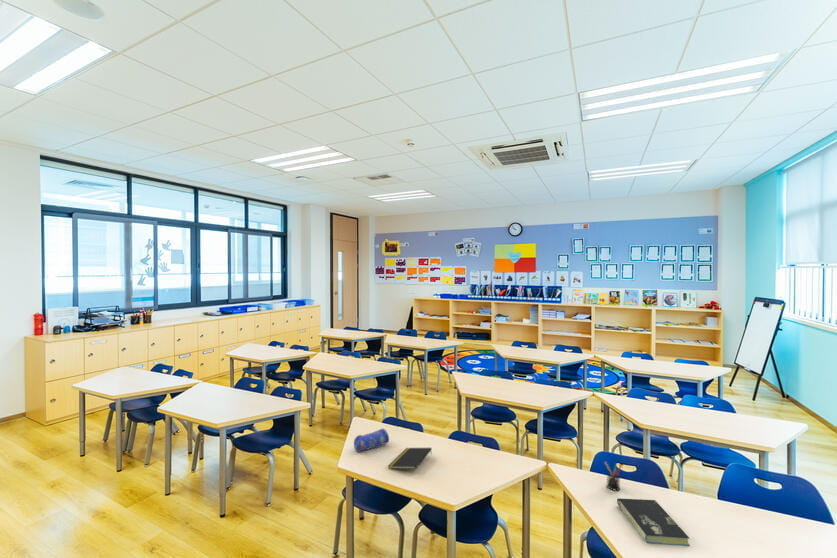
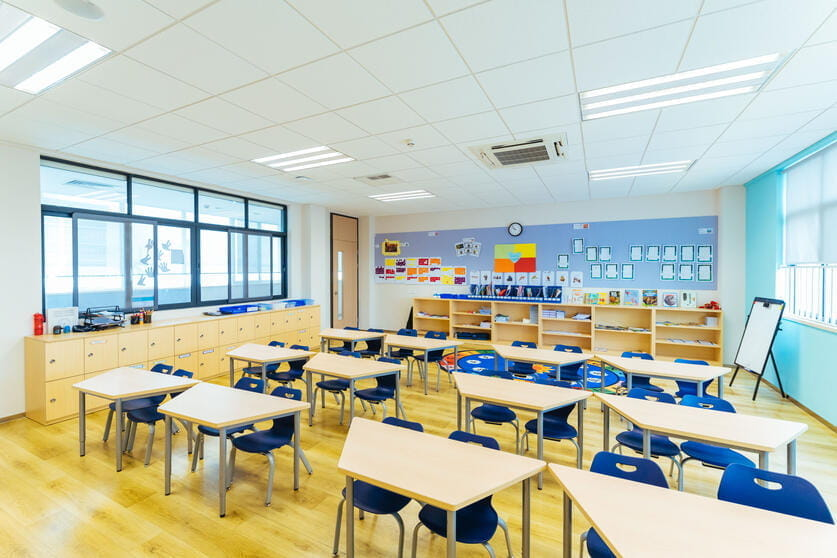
- book [616,497,691,547]
- pencil case [353,428,390,453]
- pen holder [604,461,623,492]
- notepad [387,447,433,470]
